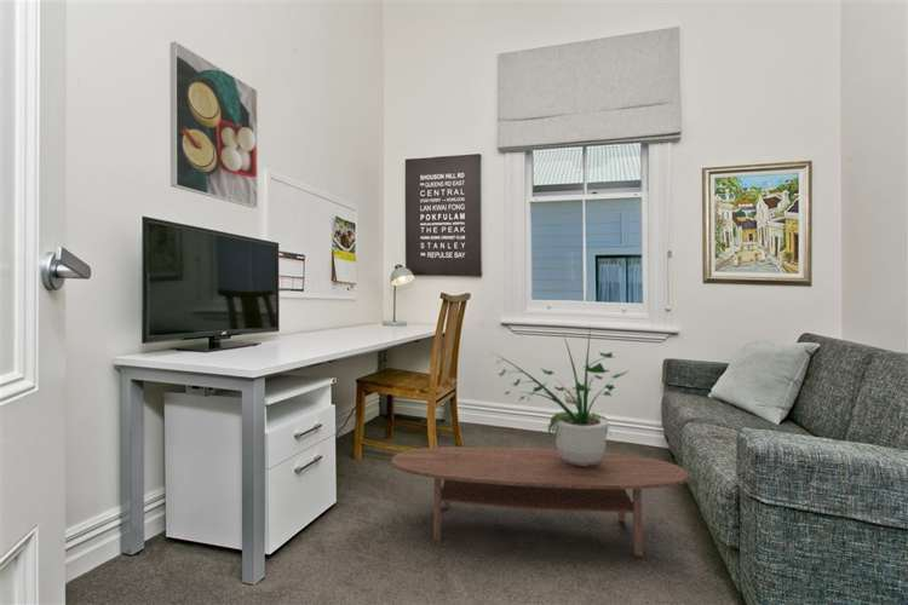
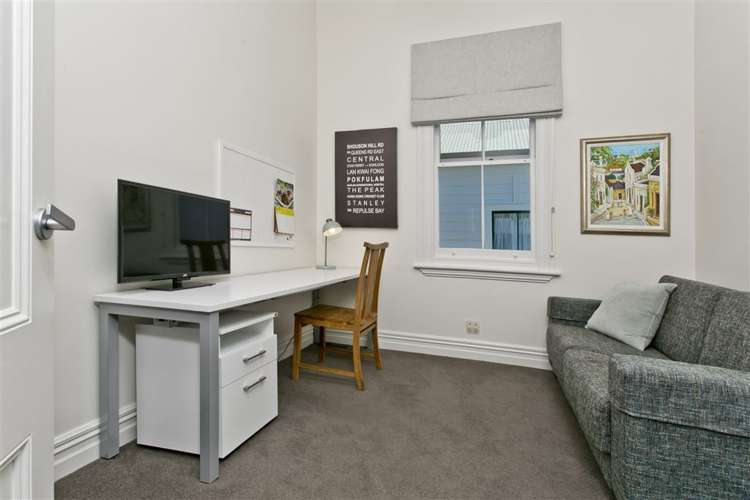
- potted plant [493,327,631,466]
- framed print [169,40,259,209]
- coffee table [390,445,690,557]
